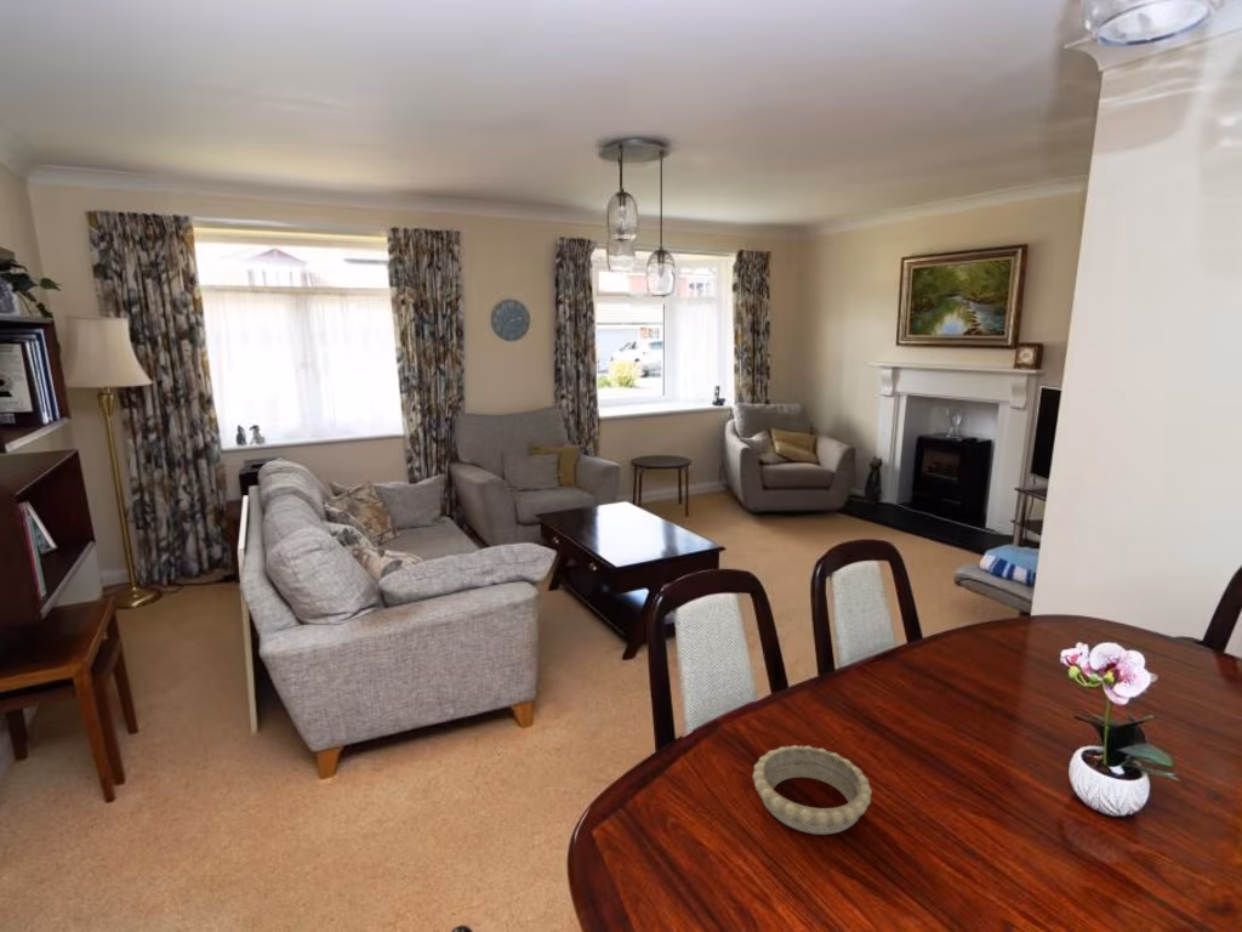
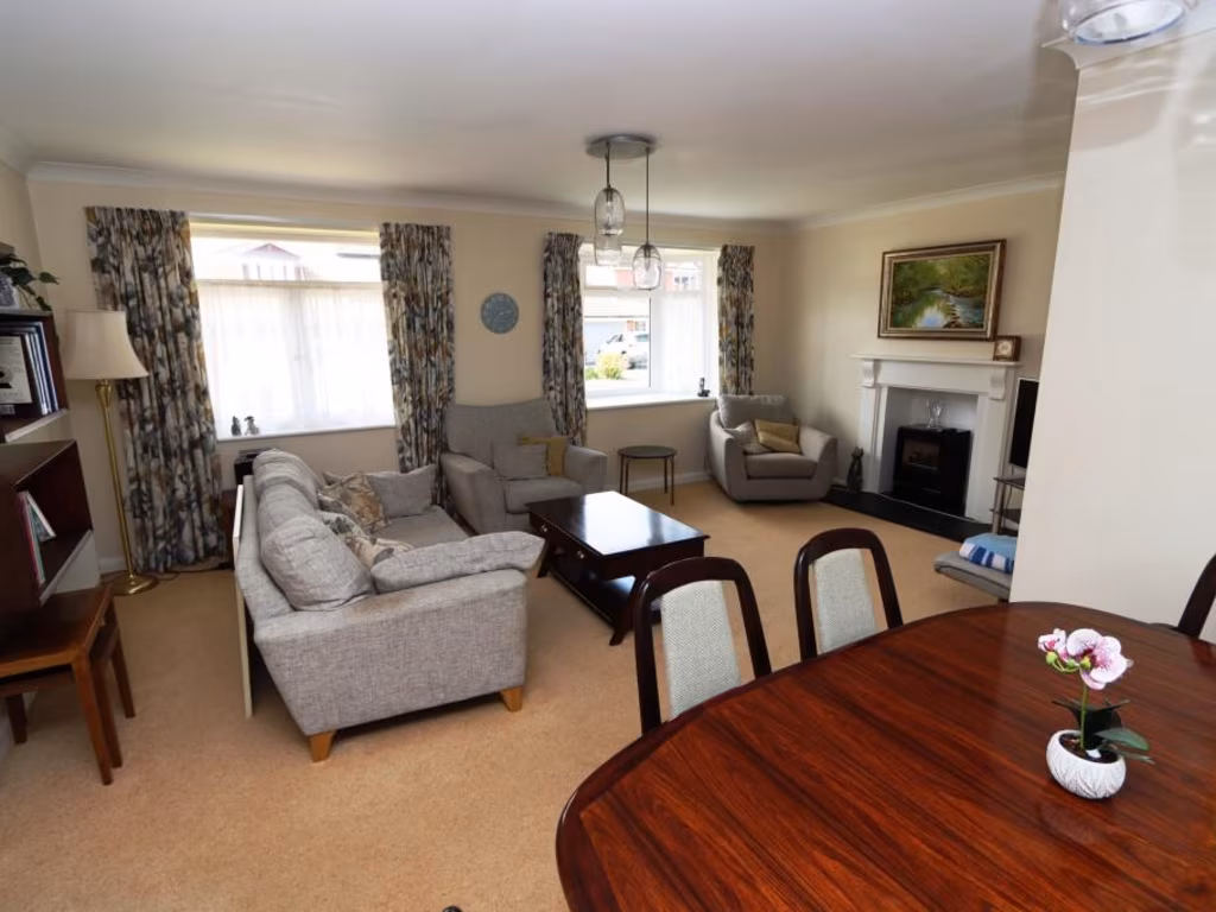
- decorative bowl [752,744,873,835]
